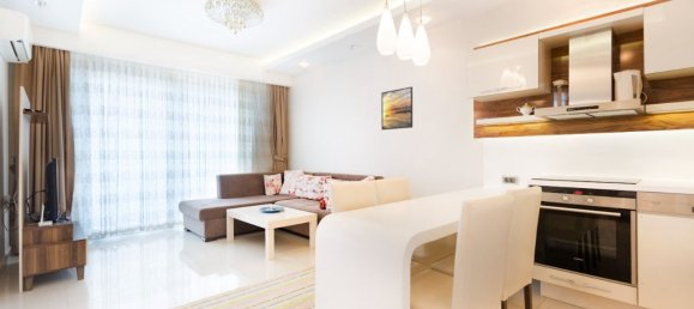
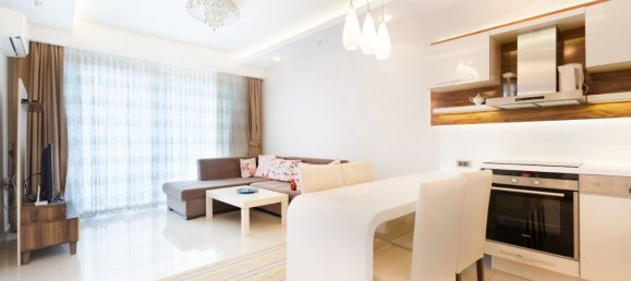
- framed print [380,86,414,131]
